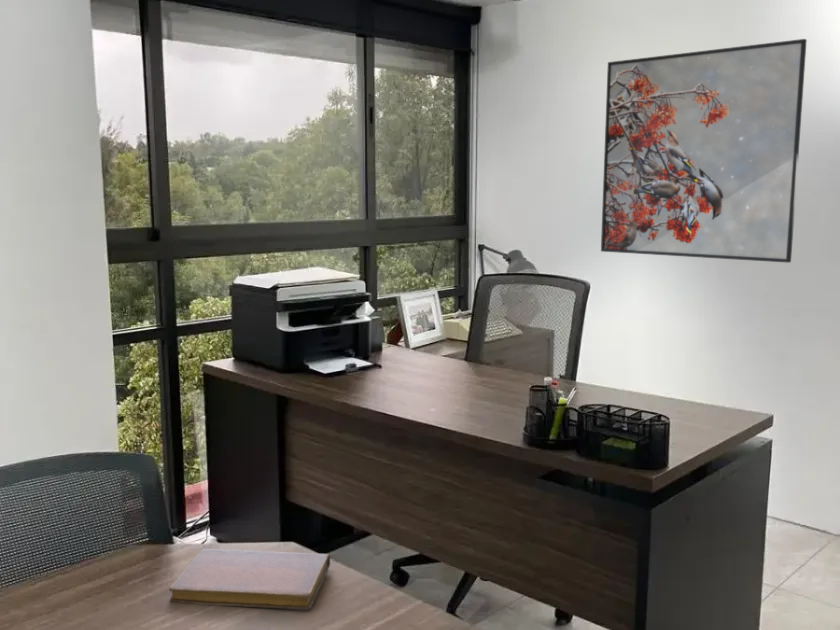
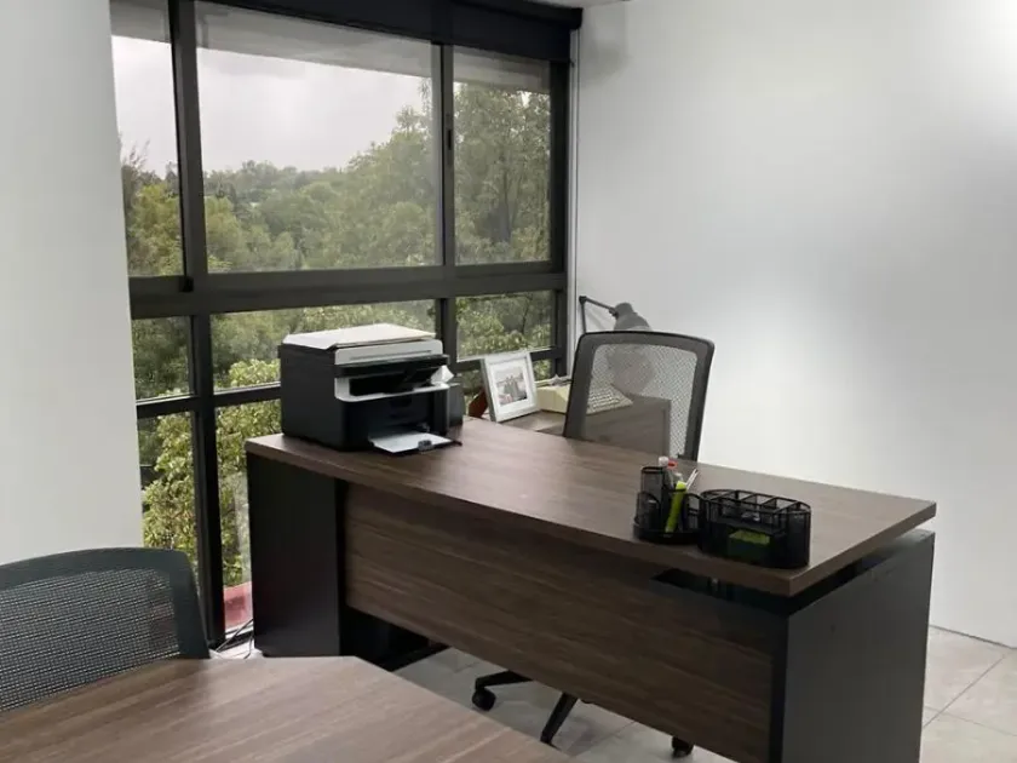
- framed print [600,38,808,264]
- notebook [169,548,331,611]
